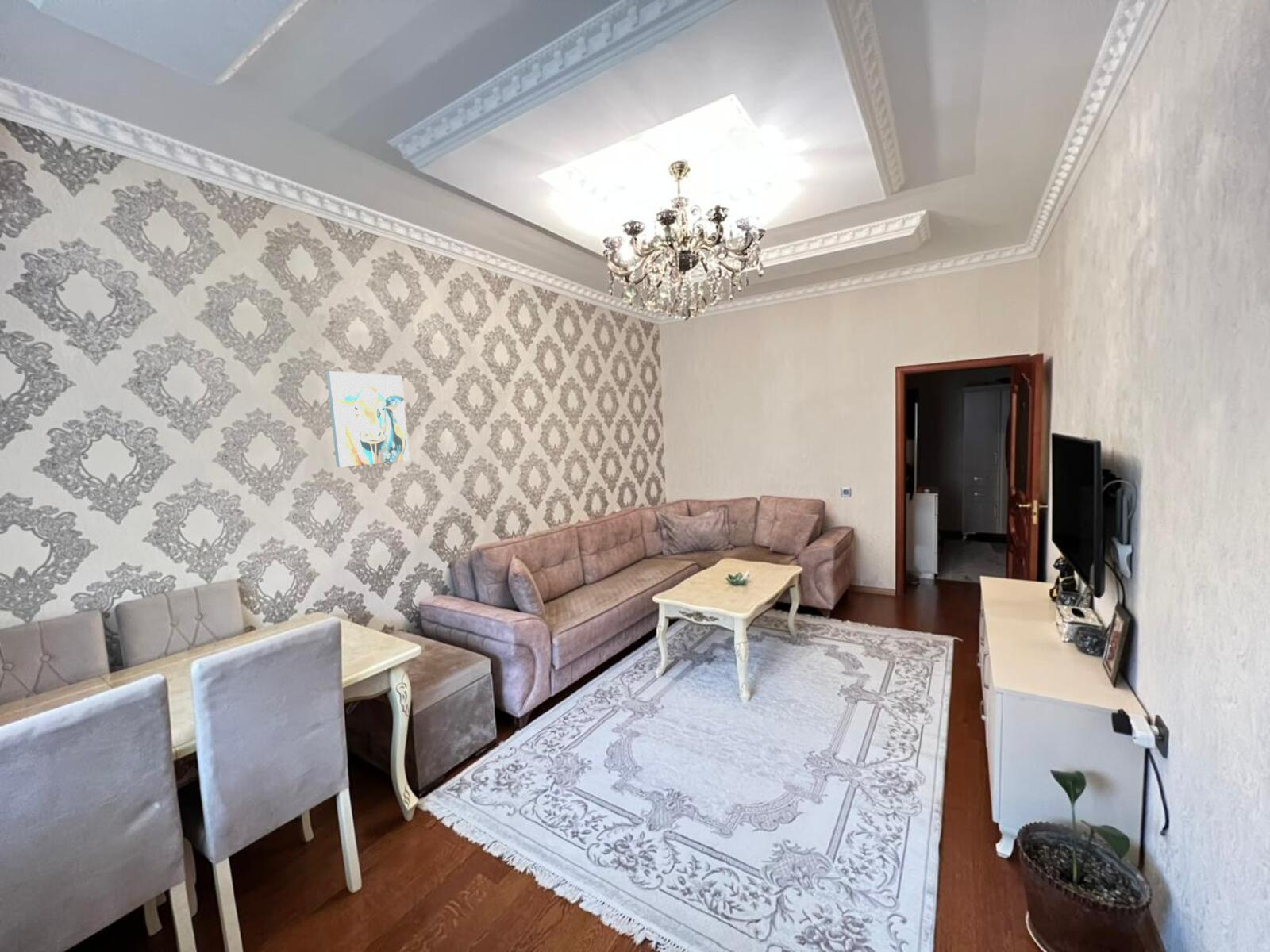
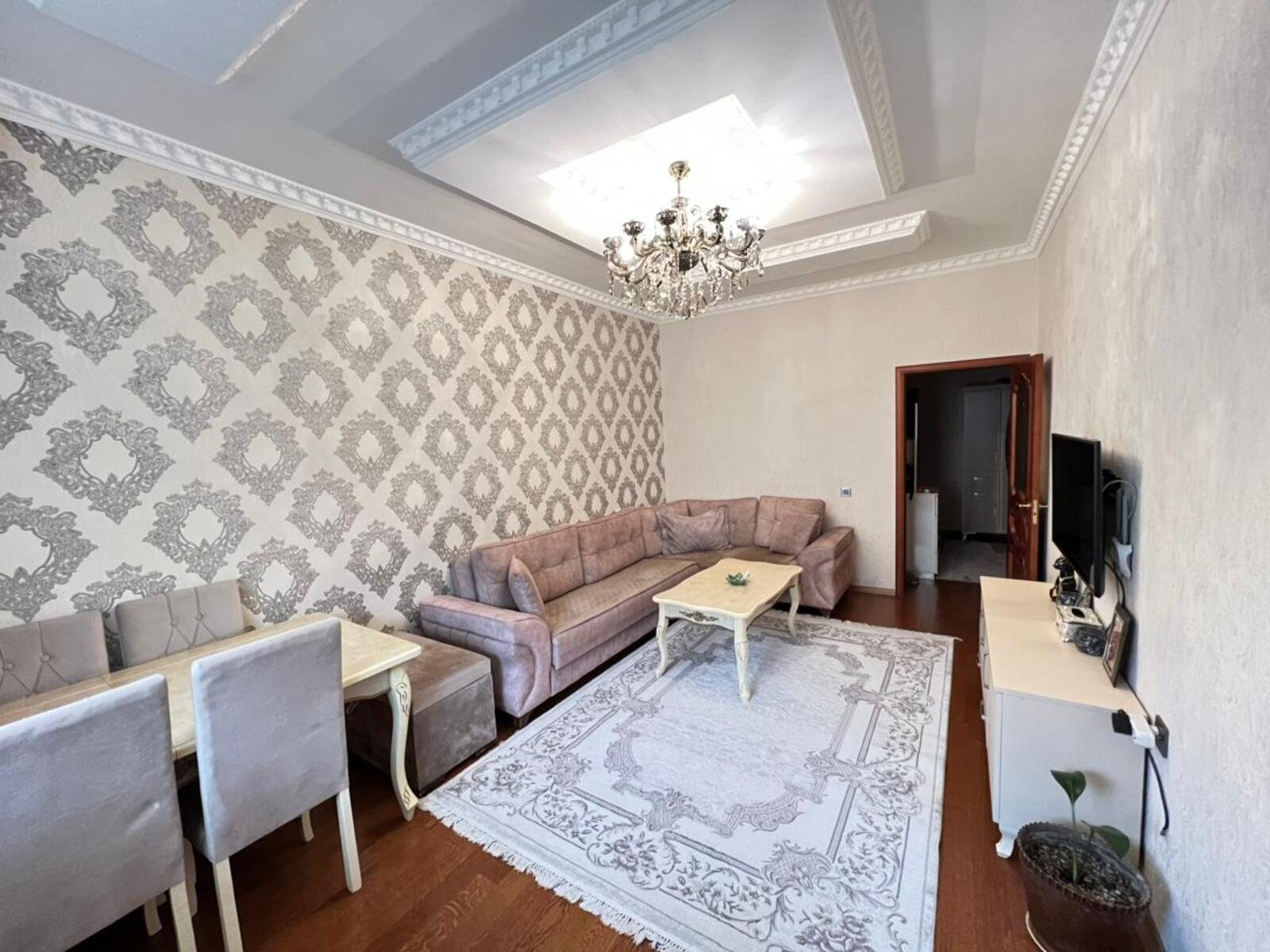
- wall art [325,370,410,468]
